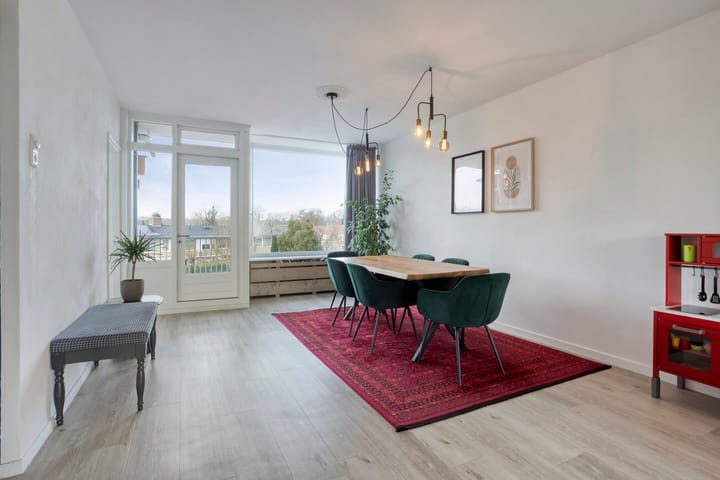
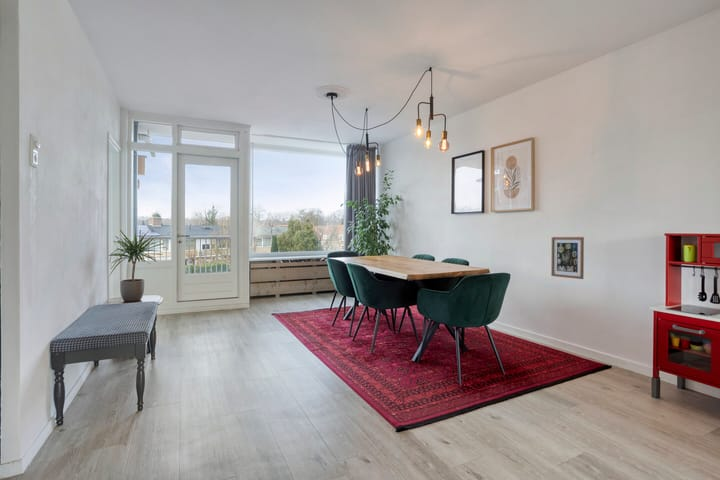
+ wall art [550,236,585,280]
